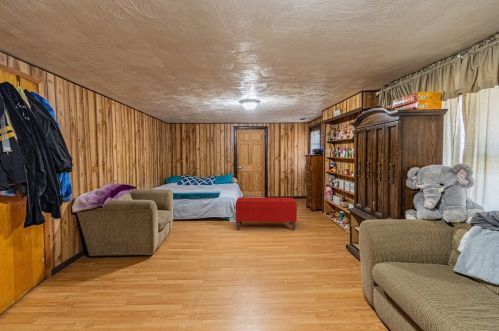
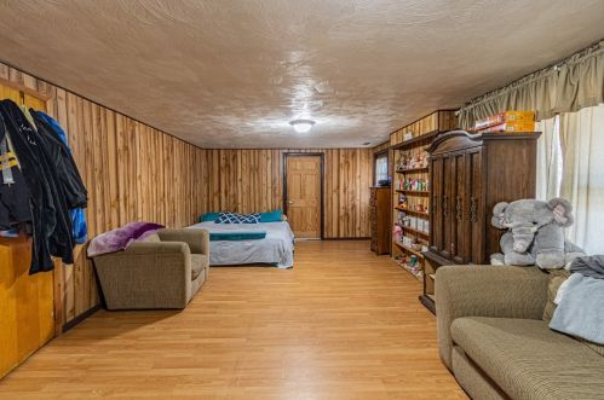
- bench [234,196,298,231]
